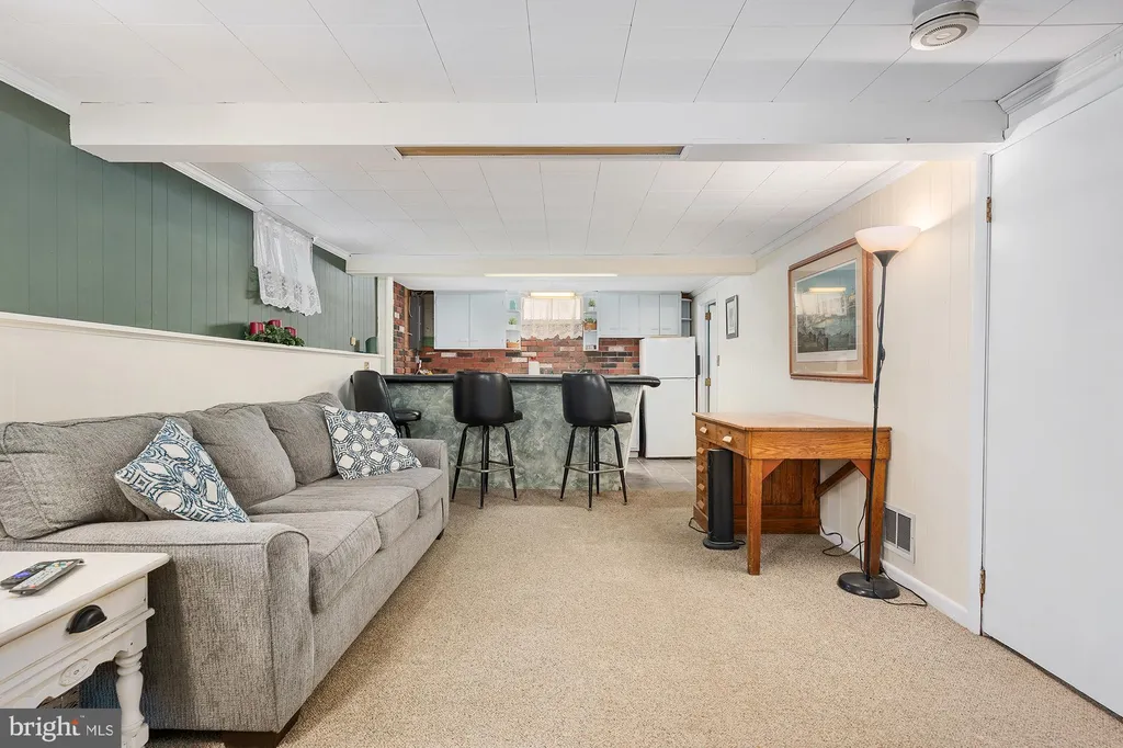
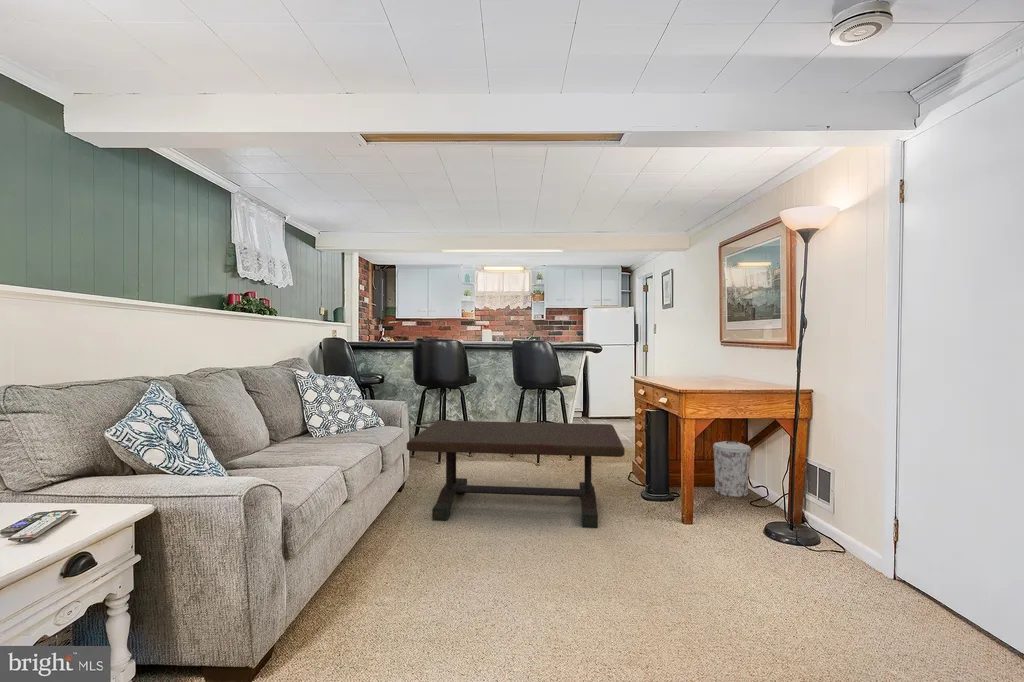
+ coffee table [406,420,626,529]
+ trash can [712,440,752,498]
